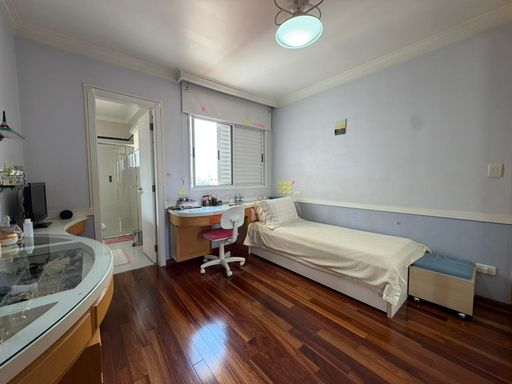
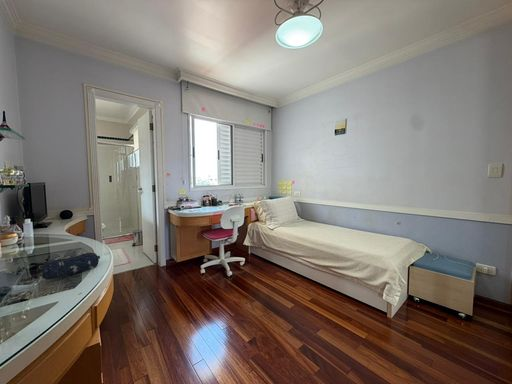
+ pencil case [39,252,101,281]
